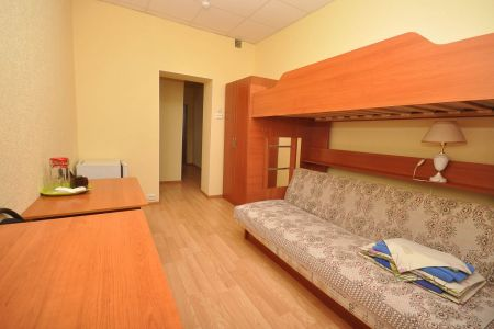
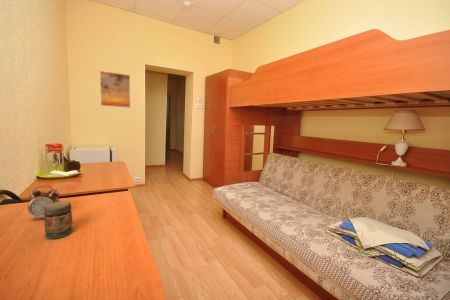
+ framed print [99,70,131,109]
+ jar [43,200,73,240]
+ alarm clock [27,185,61,221]
